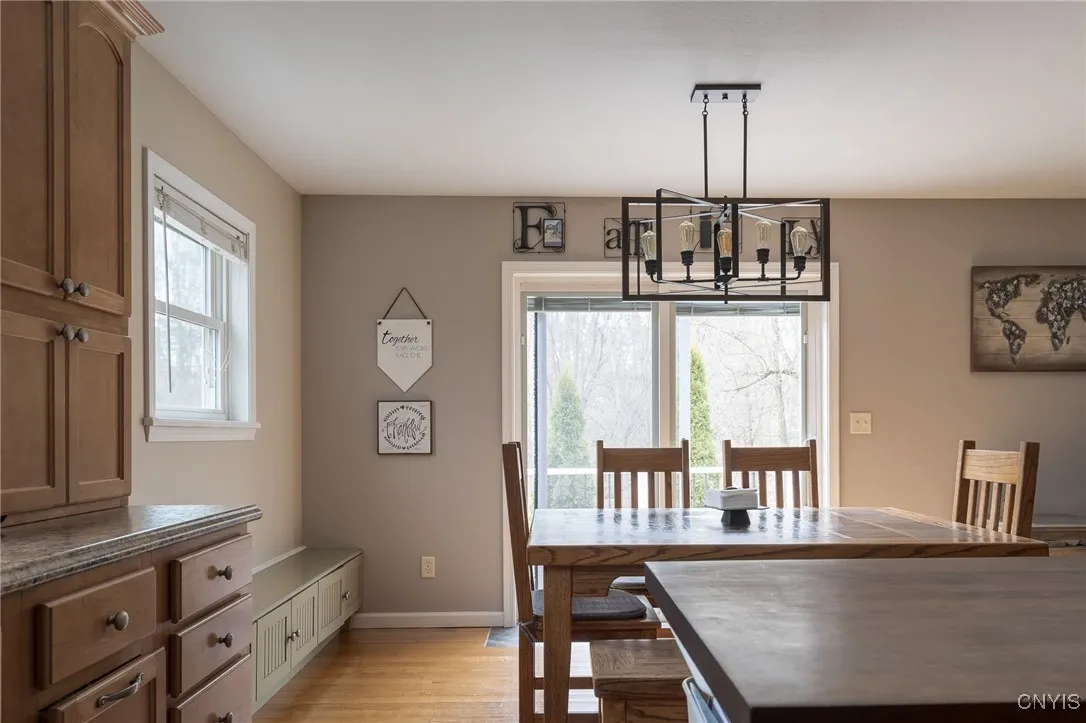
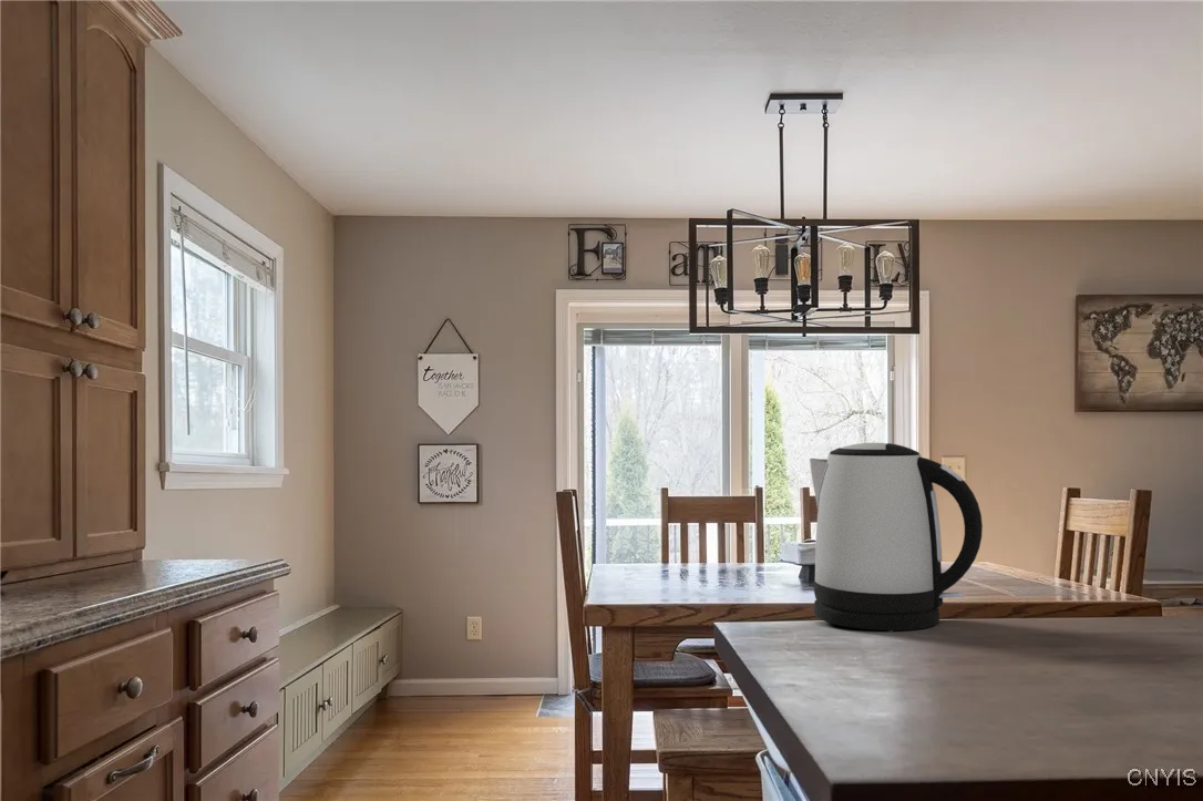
+ kettle [809,442,984,633]
